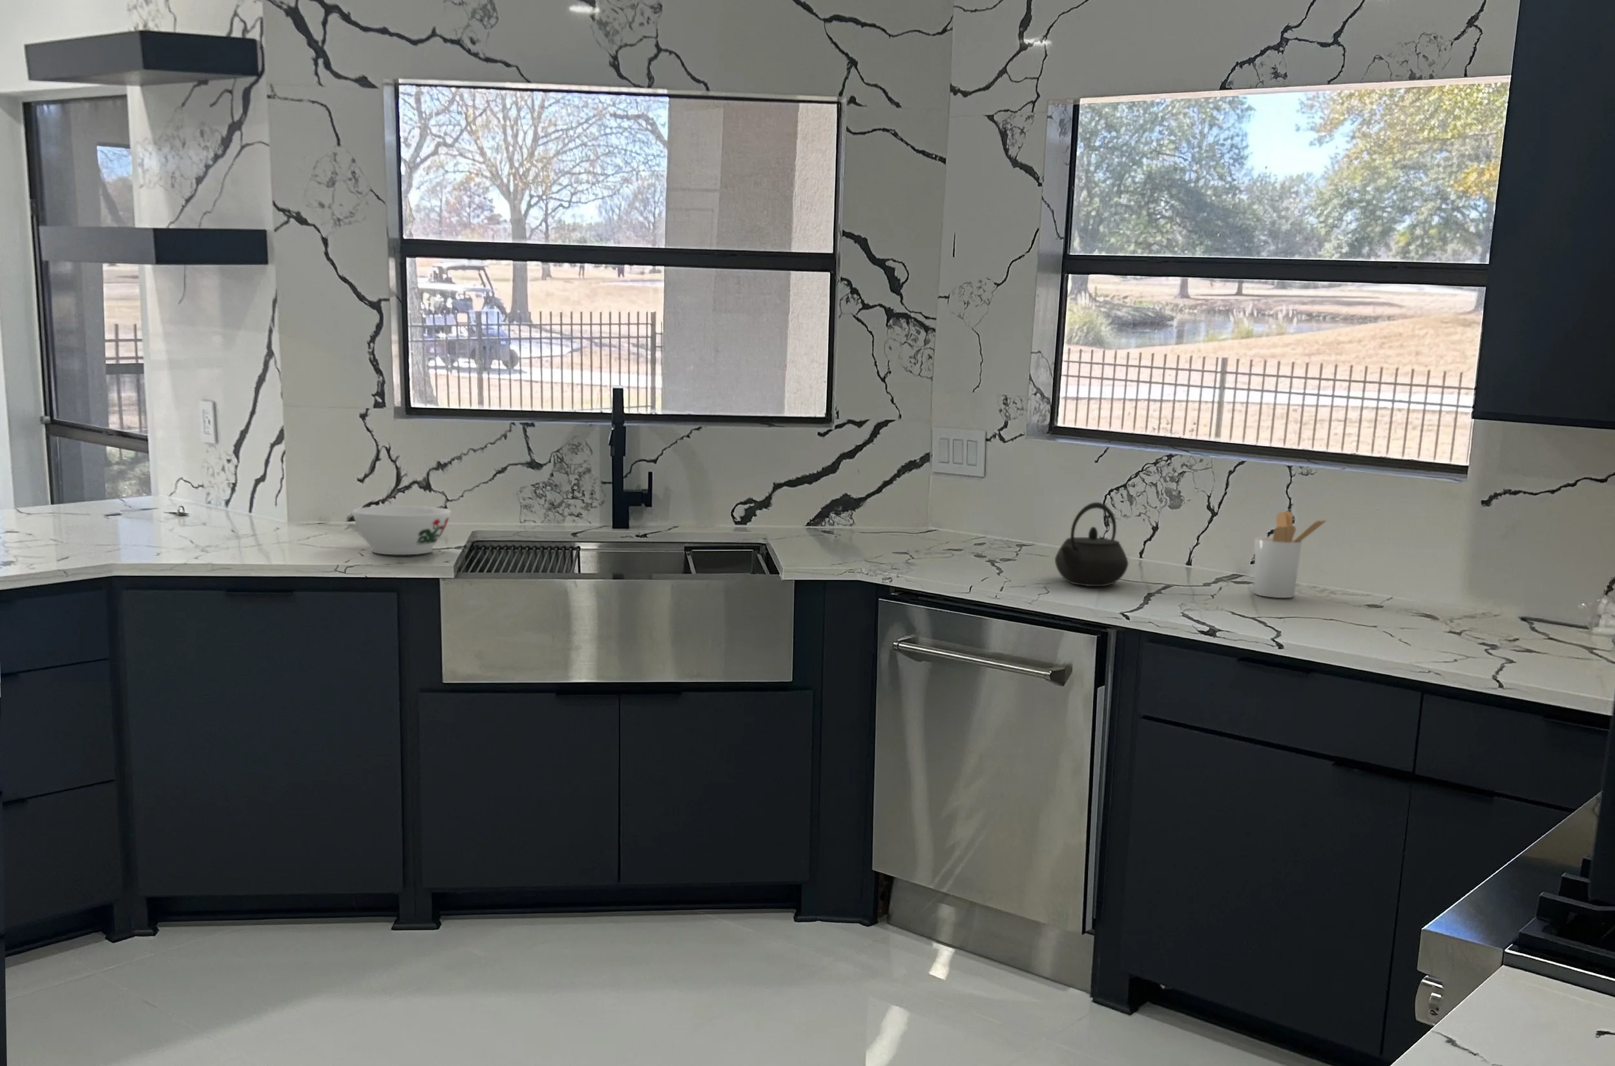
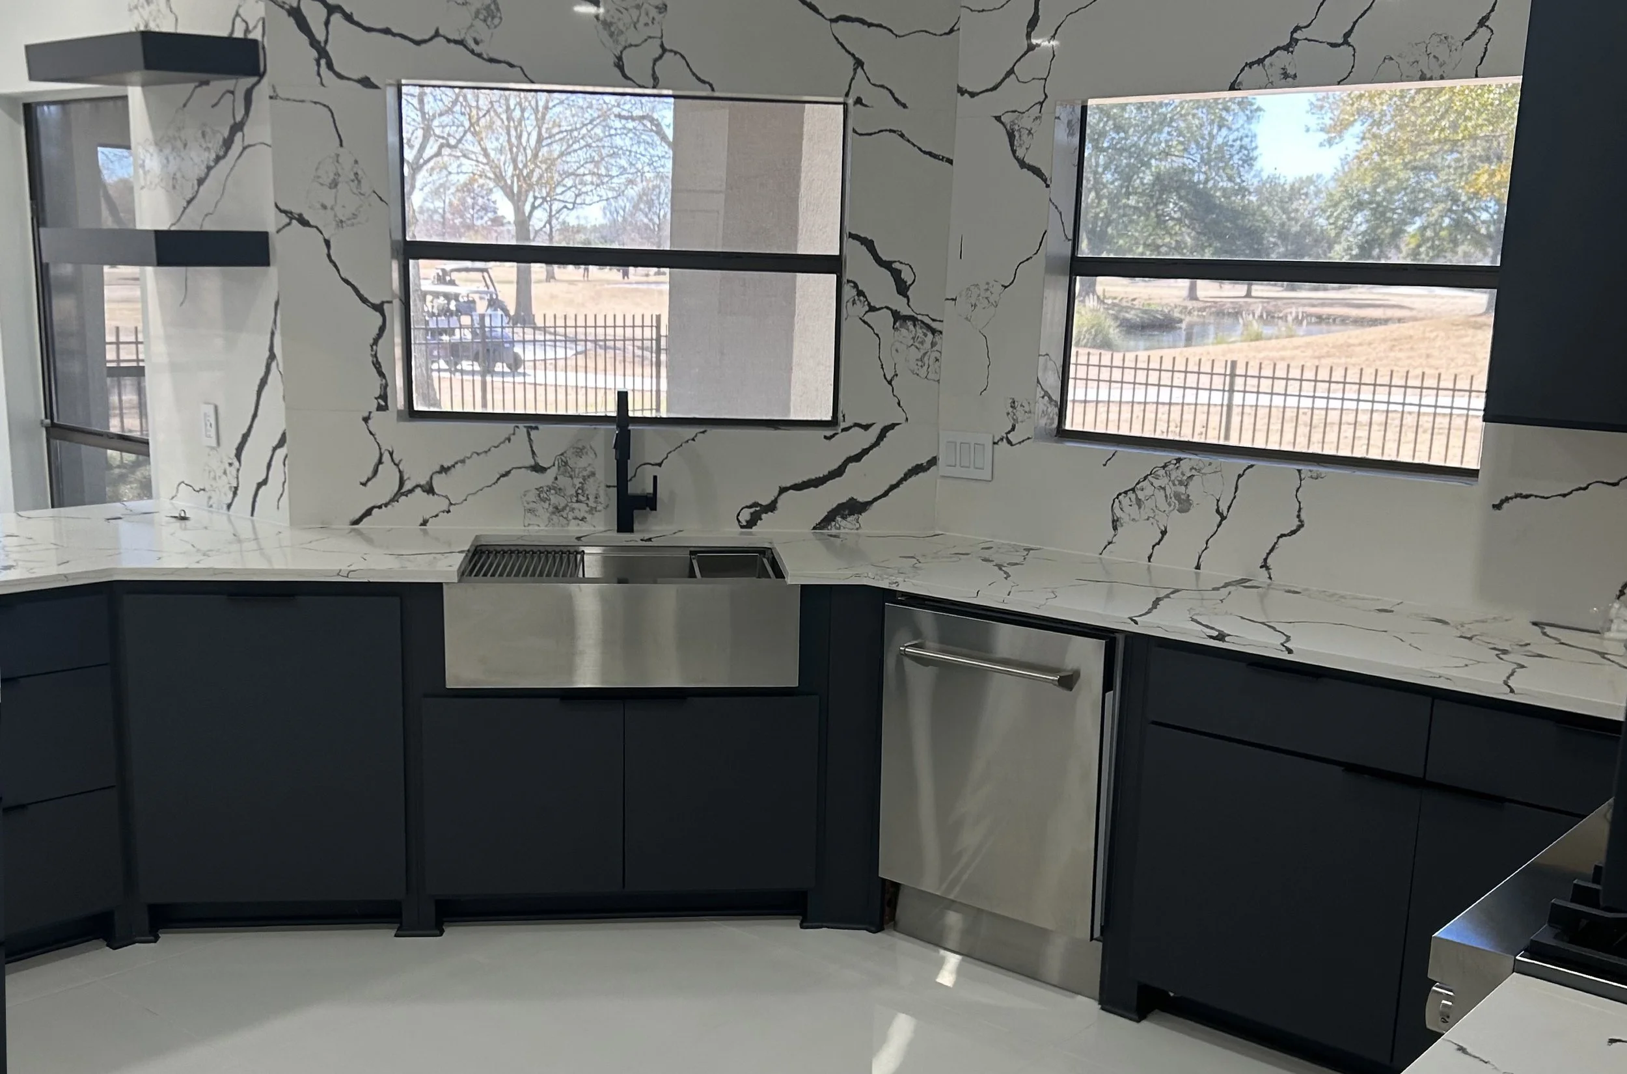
- utensil holder [1254,510,1329,598]
- bowl [351,506,451,556]
- kettle [1054,502,1129,587]
